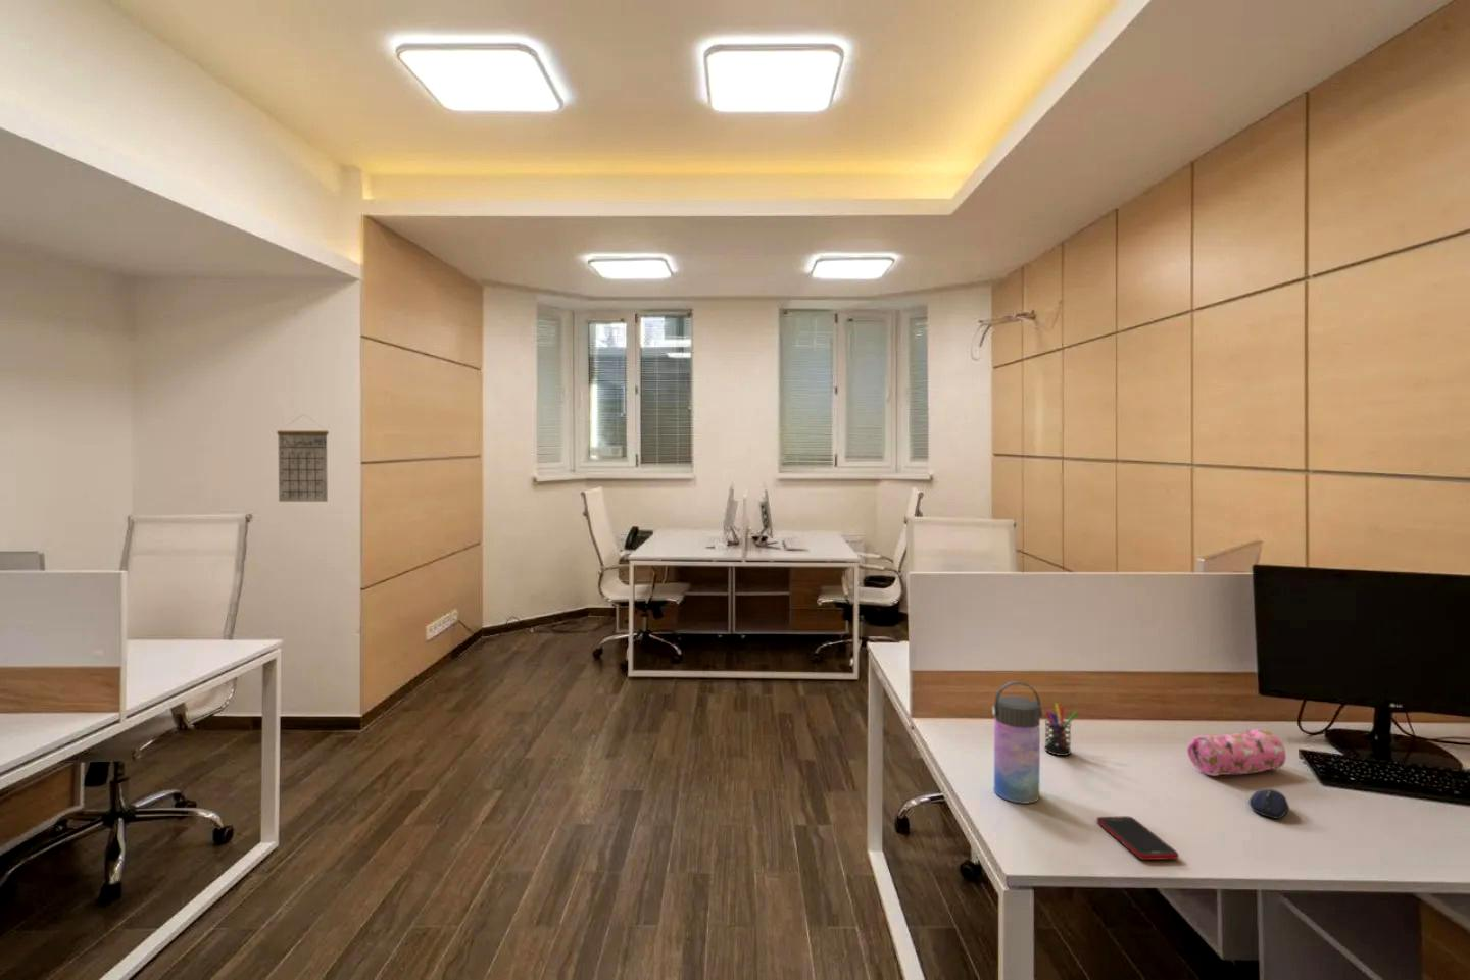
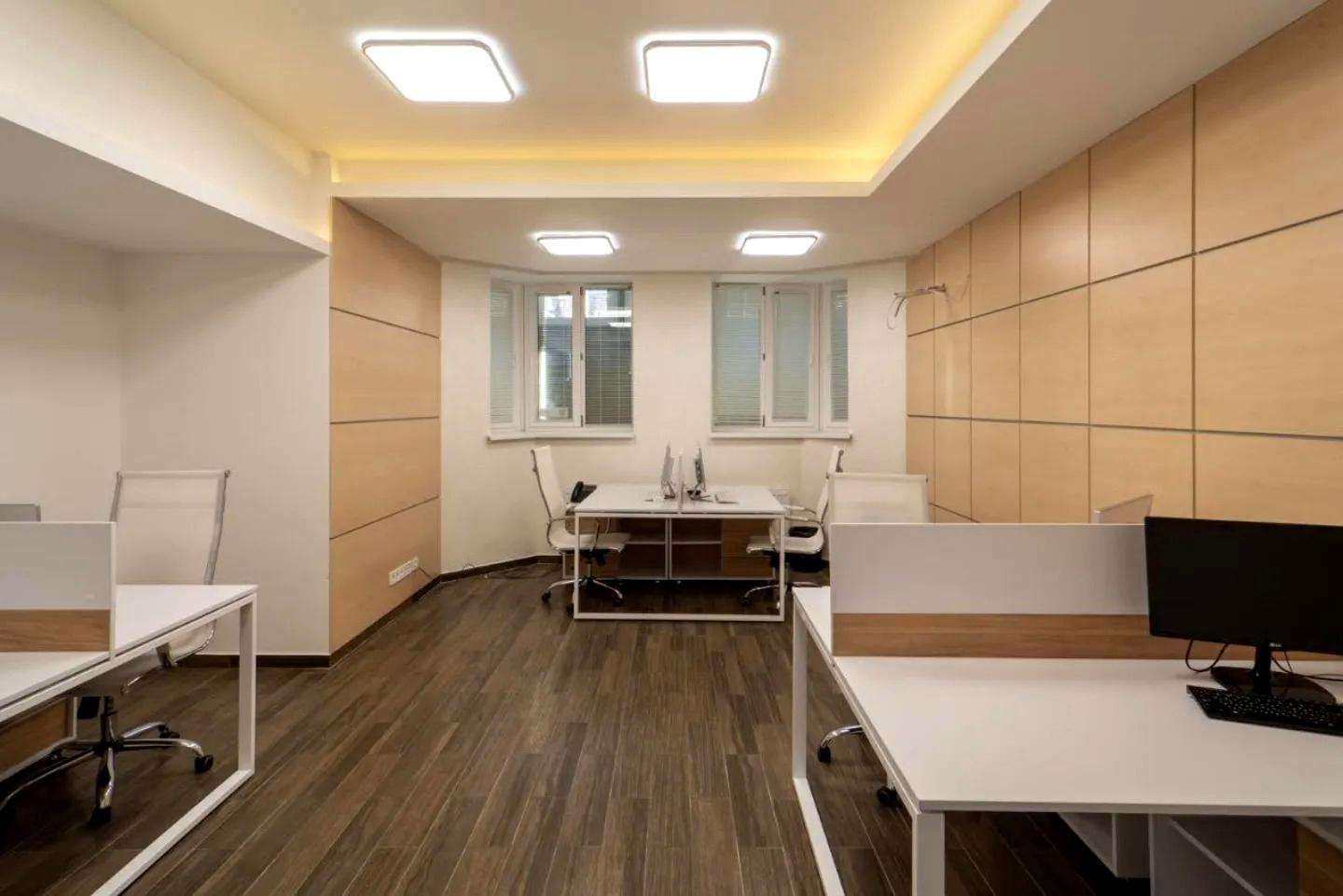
- pencil case [1187,728,1287,777]
- cell phone [1096,815,1180,861]
- water bottle [992,680,1043,805]
- calendar [276,413,329,503]
- pen holder [1044,701,1079,757]
- computer mouse [1249,789,1290,819]
